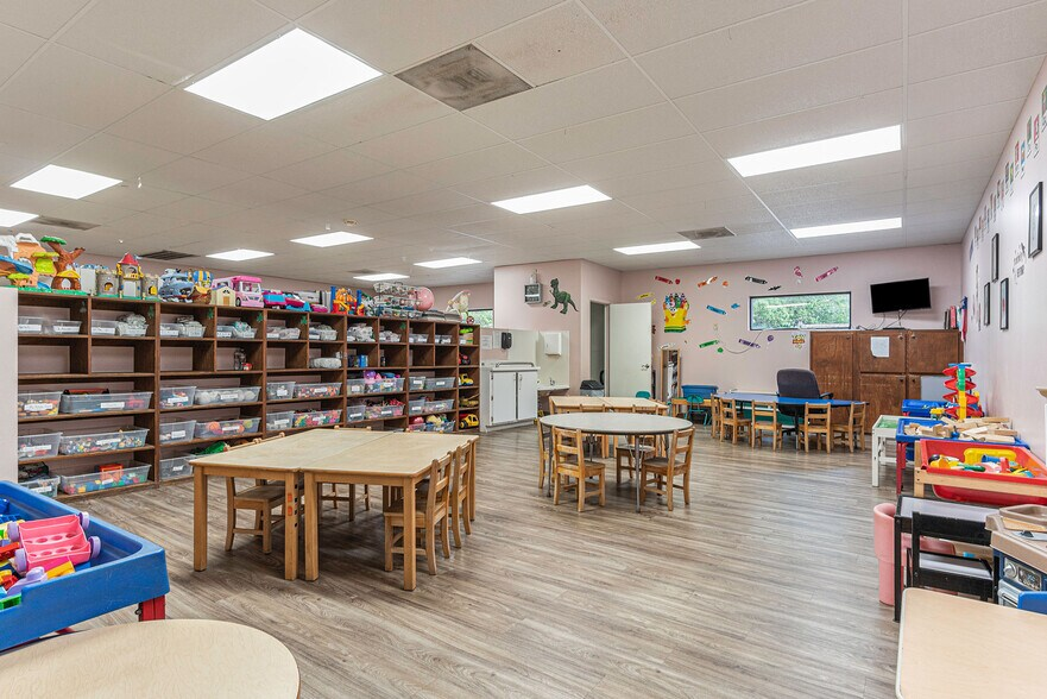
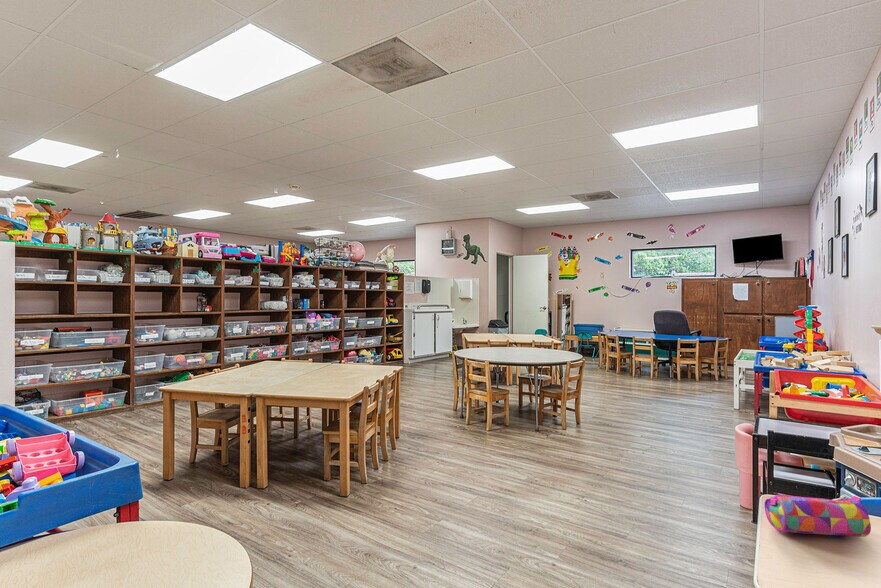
+ pencil case [764,494,872,538]
